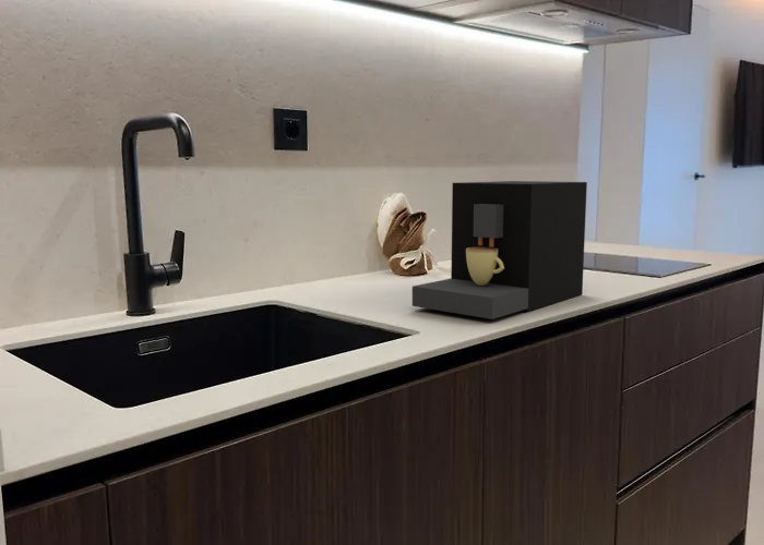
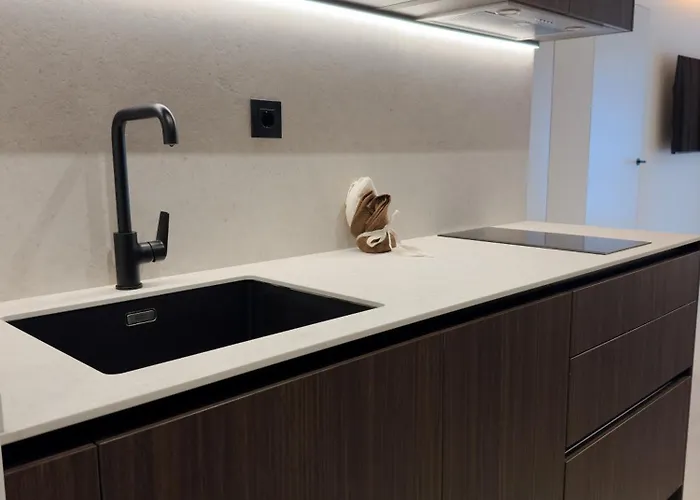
- coffee maker [411,180,588,320]
